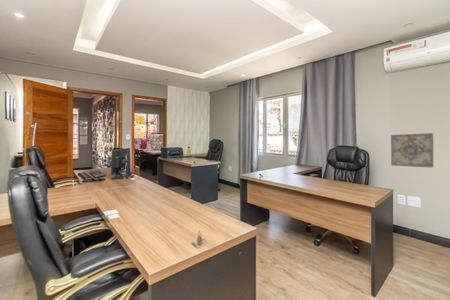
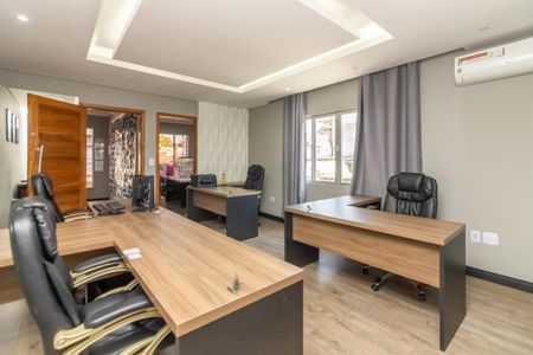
- wall art [390,132,434,168]
